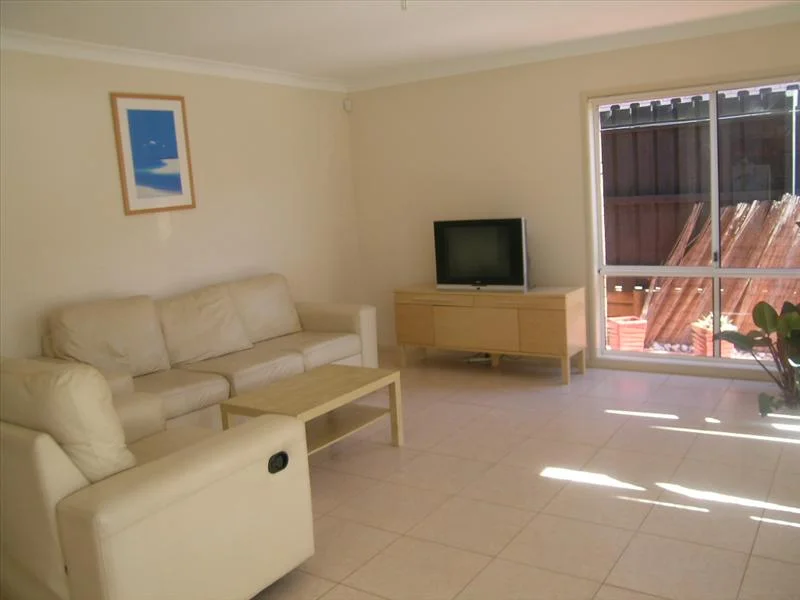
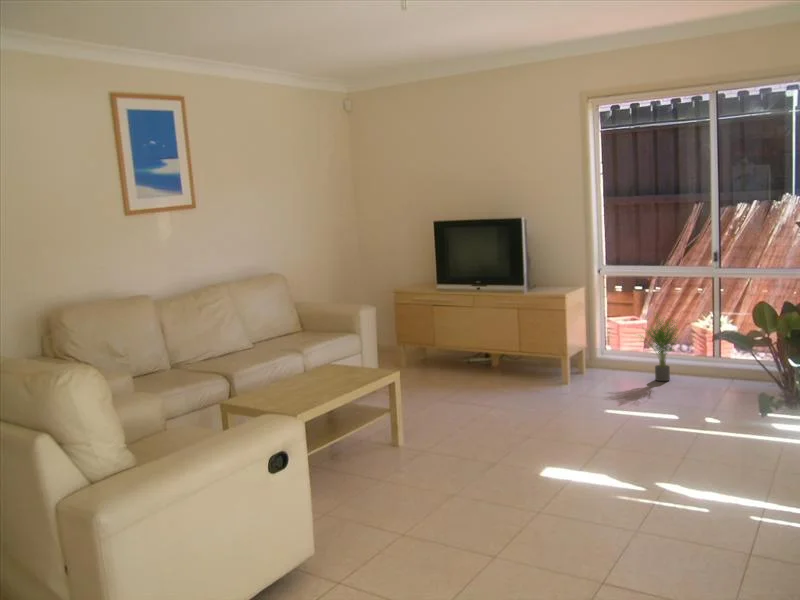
+ potted plant [634,313,684,382]
